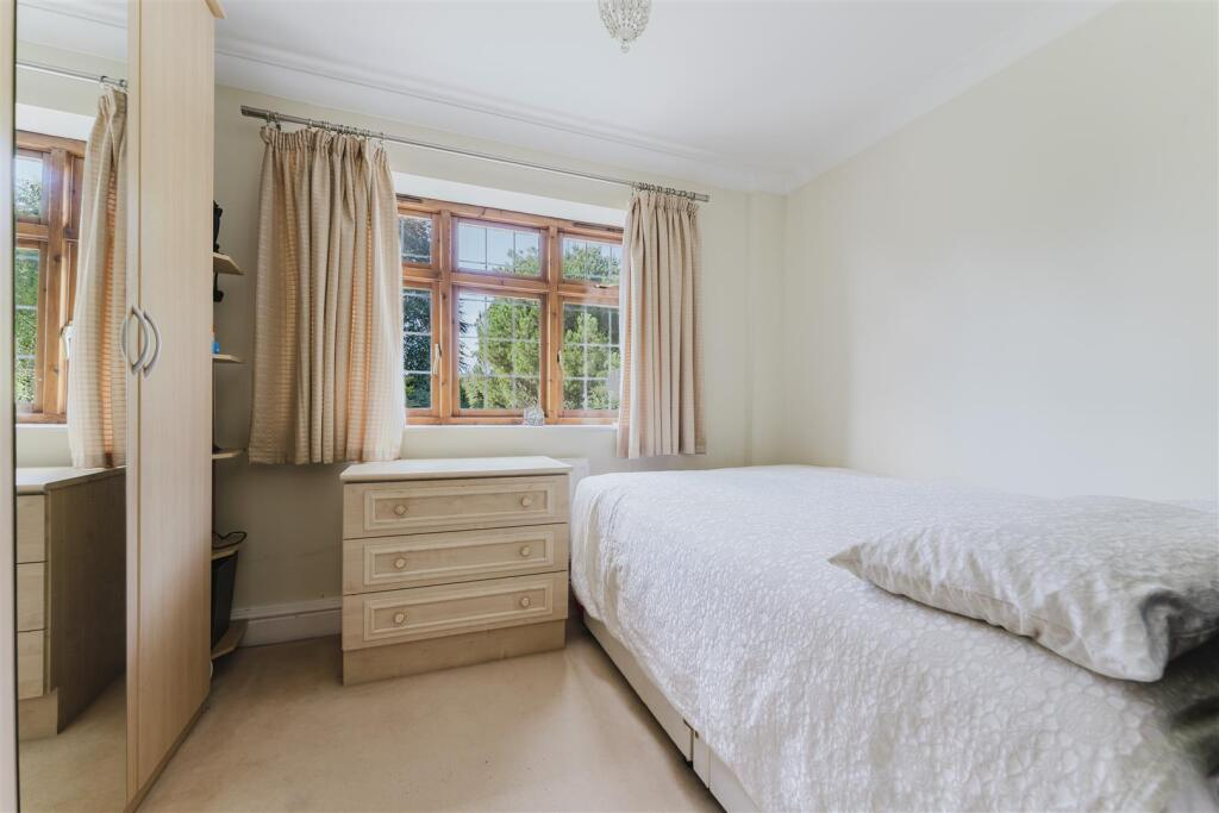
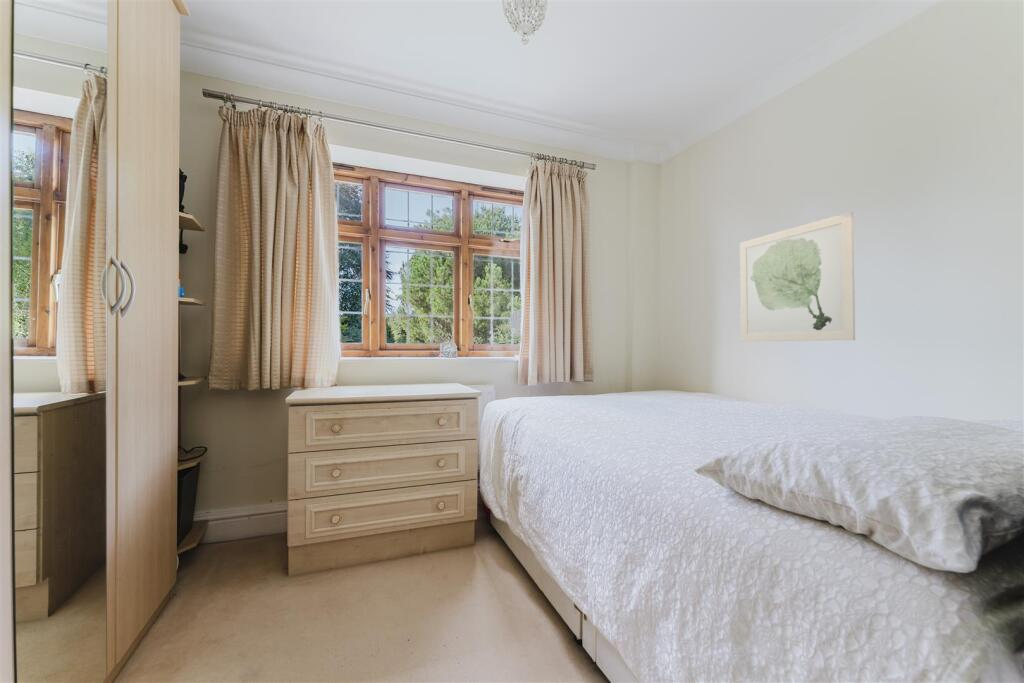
+ wall art [739,211,856,342]
